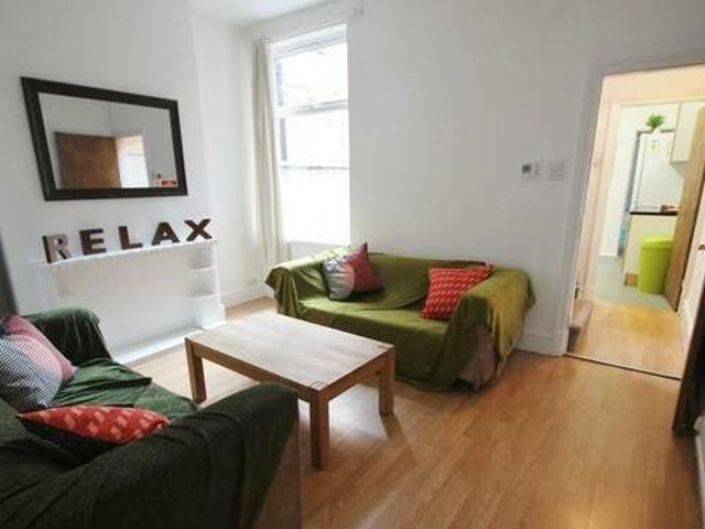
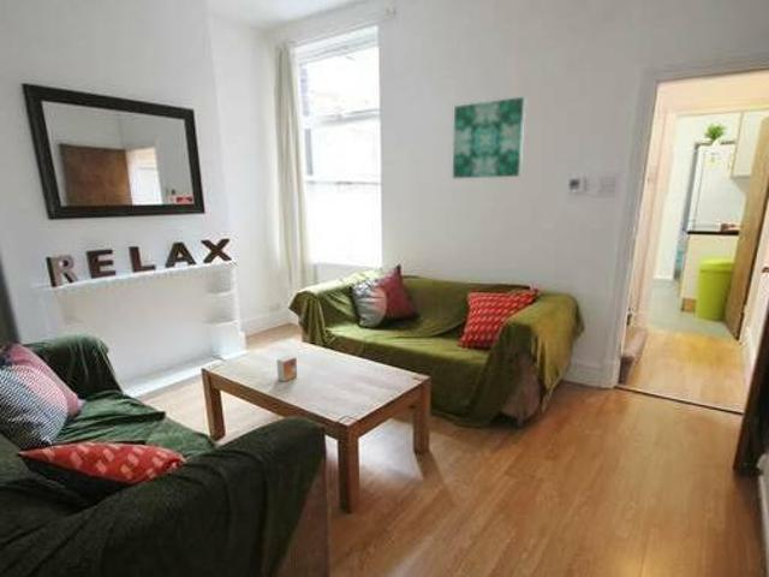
+ small box [275,353,298,382]
+ wall art [452,96,526,179]
